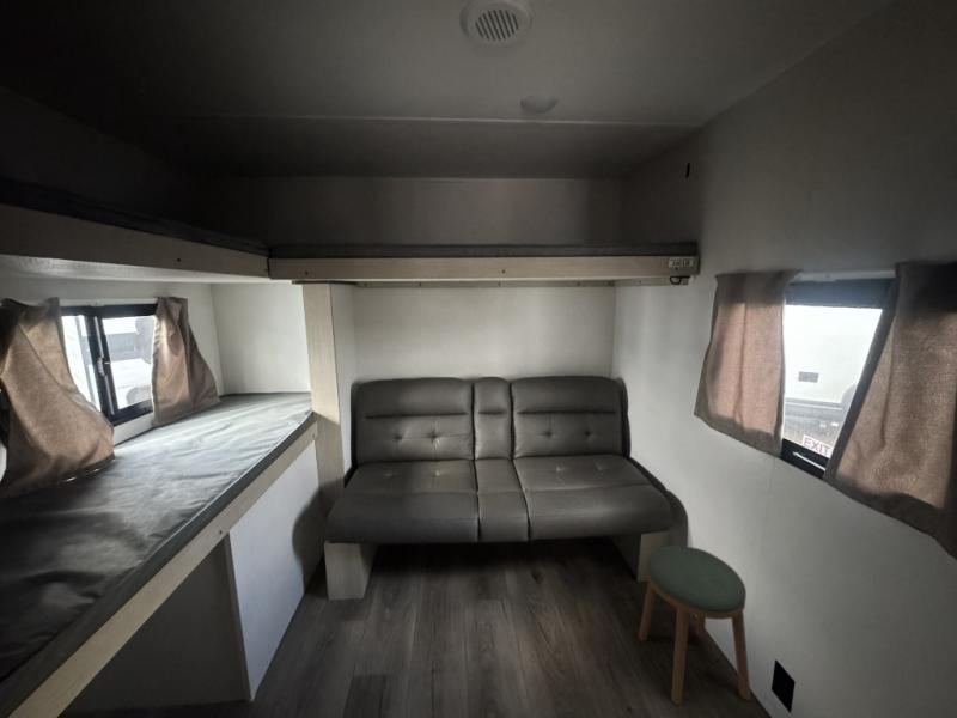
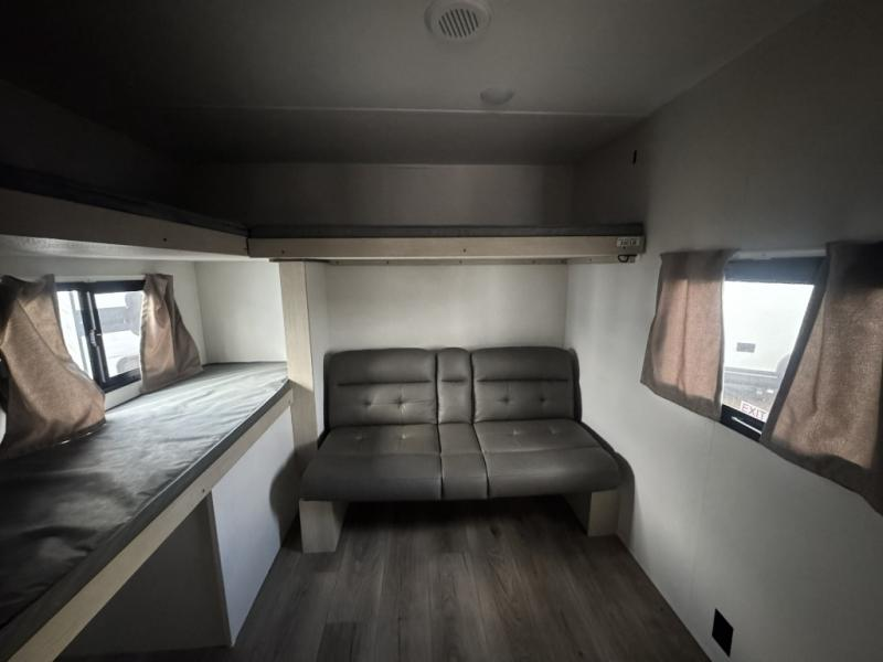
- stool [638,544,751,706]
